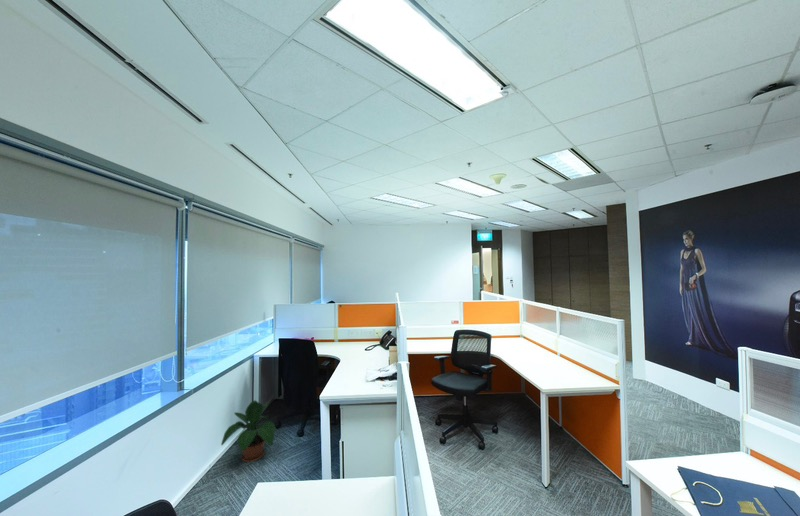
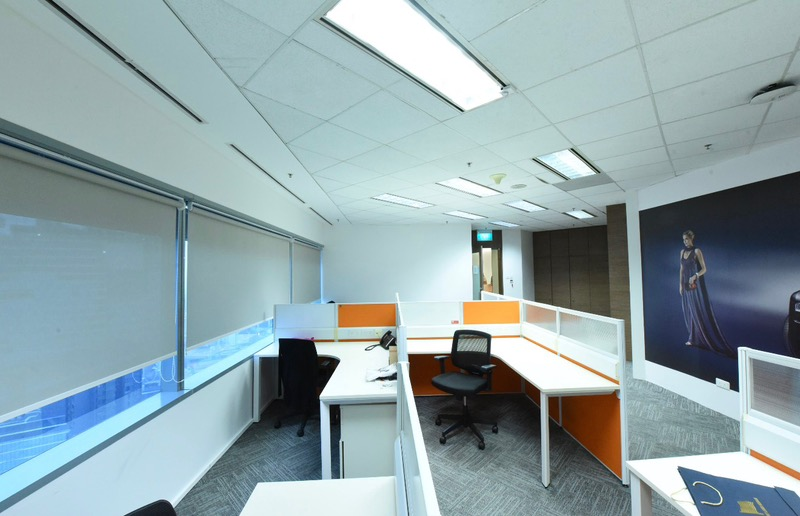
- potted plant [220,399,278,463]
